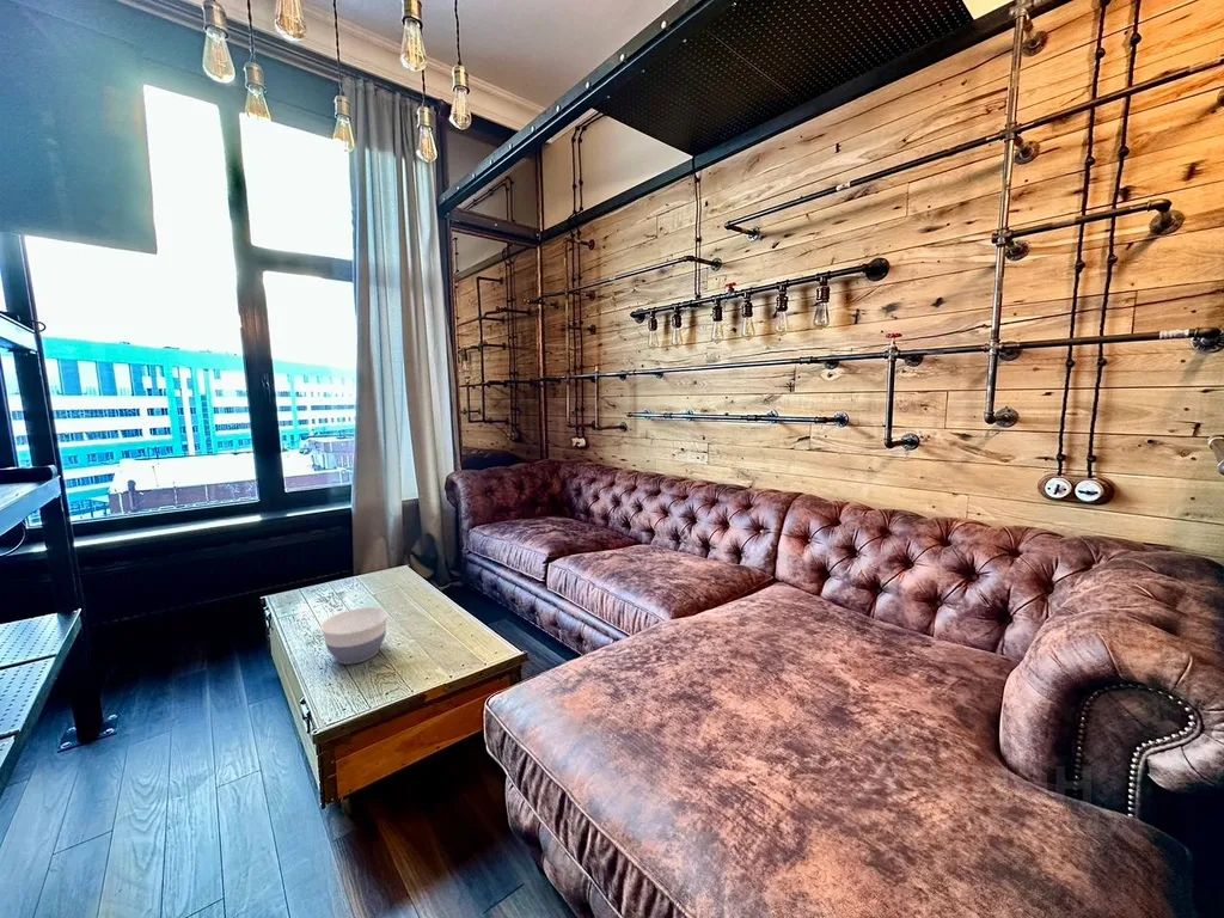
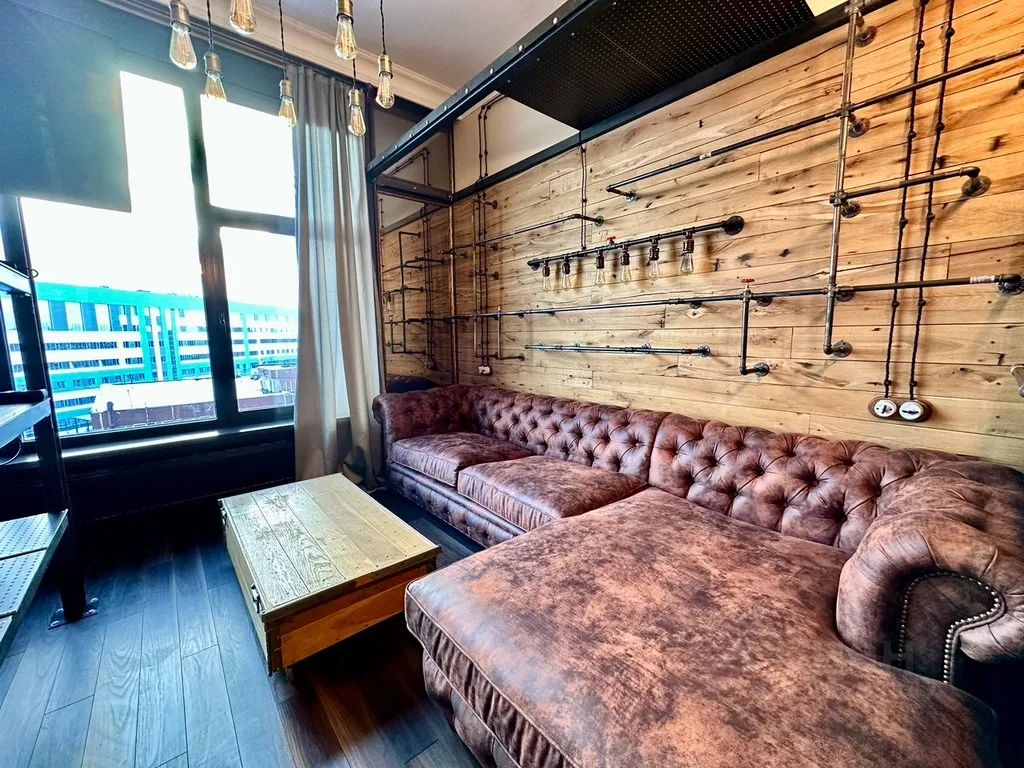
- bowl [319,606,390,666]
